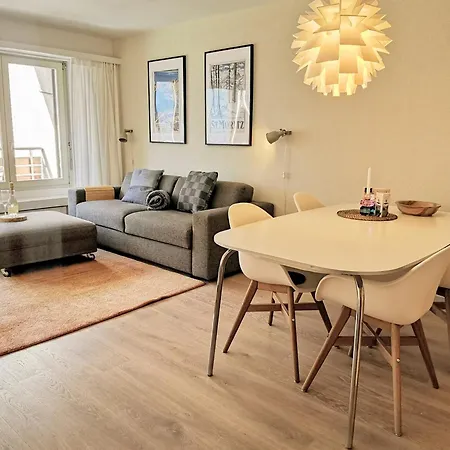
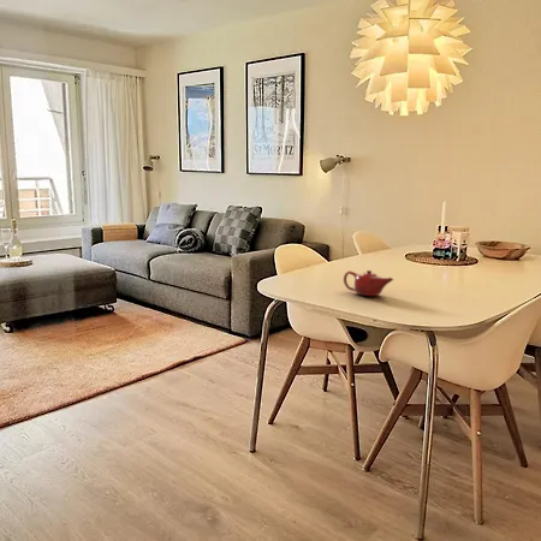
+ teapot [343,269,394,297]
